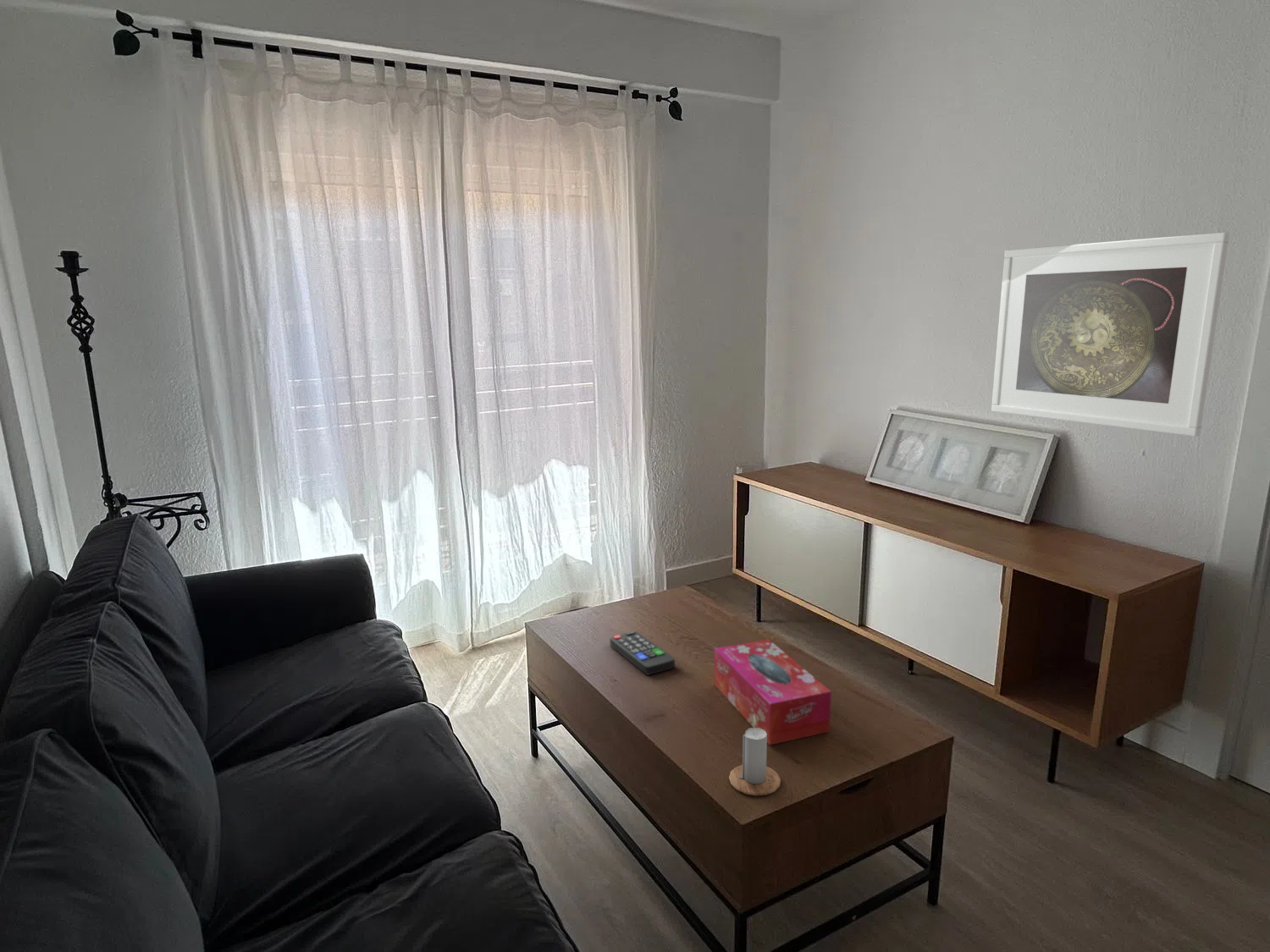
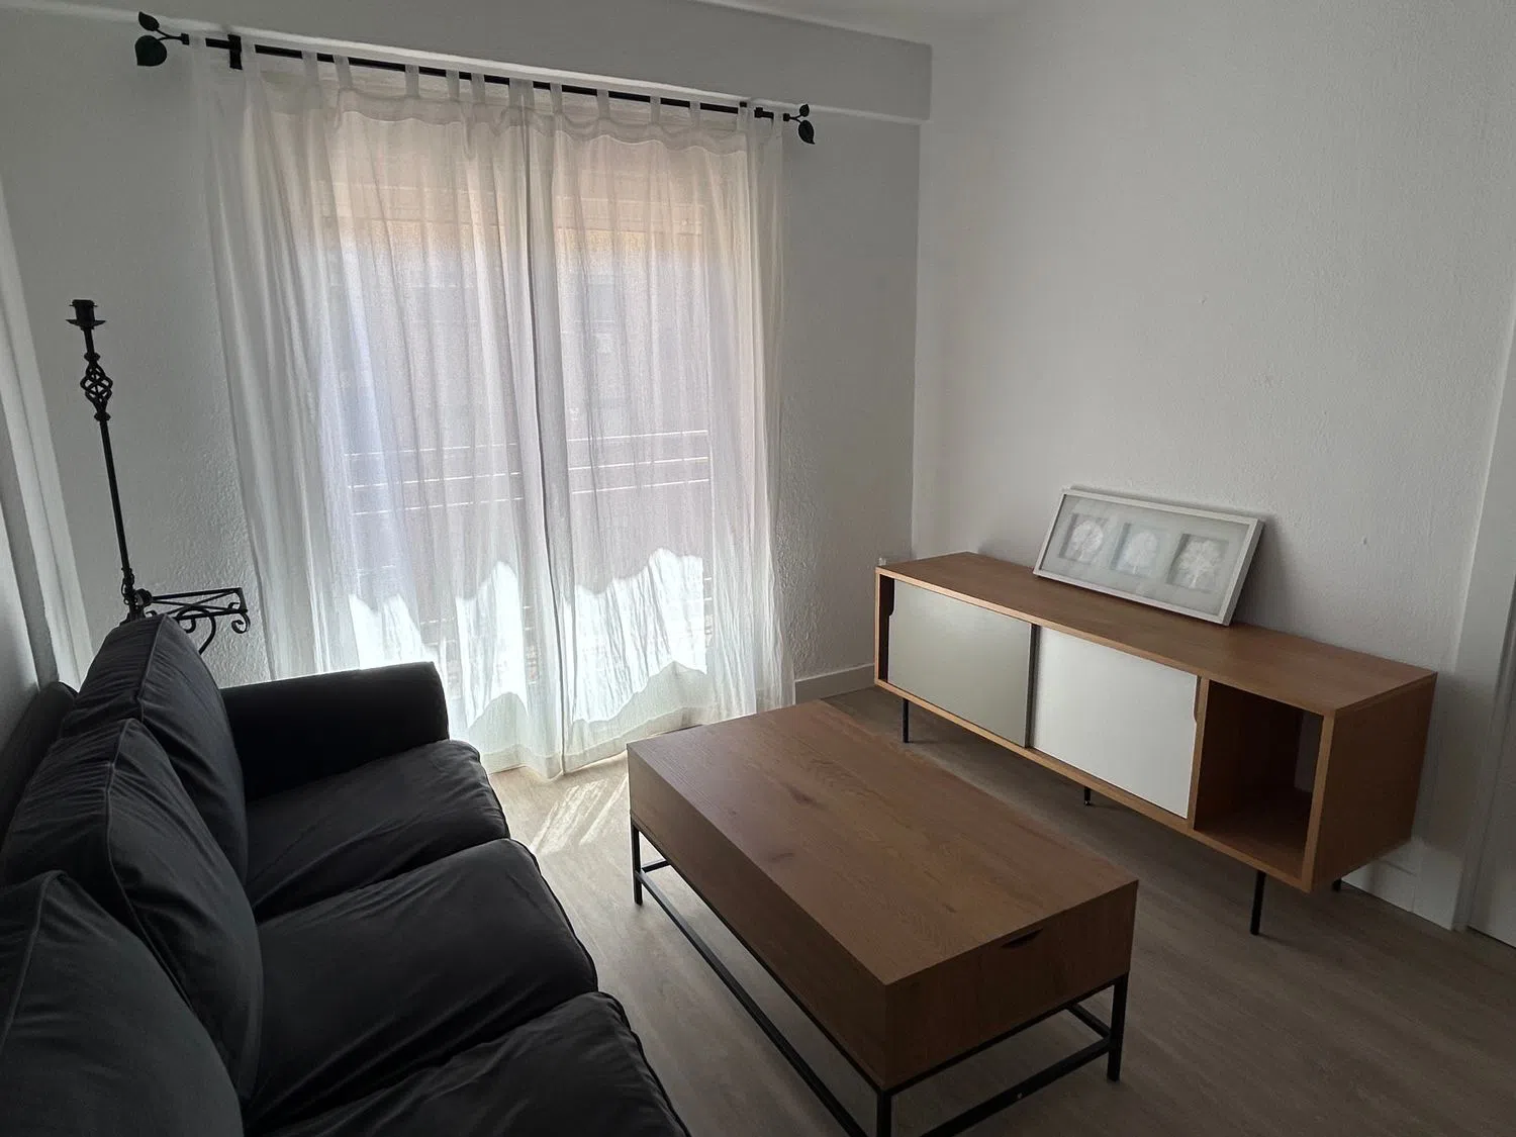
- candle [728,727,781,796]
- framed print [991,232,1230,437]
- tissue box [714,638,832,746]
- remote control [609,630,676,675]
